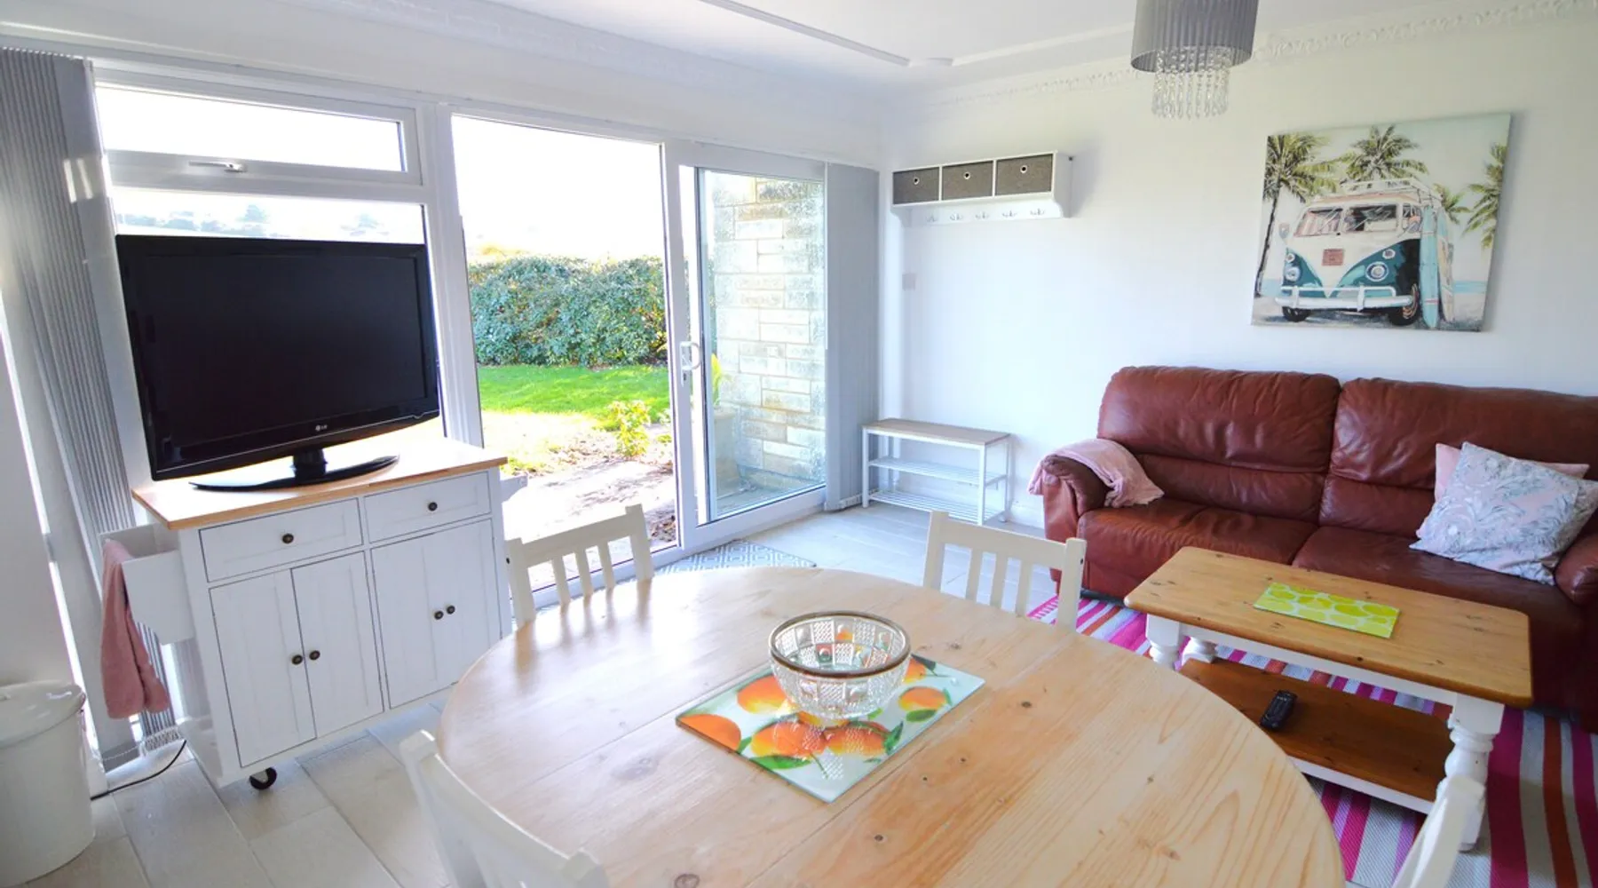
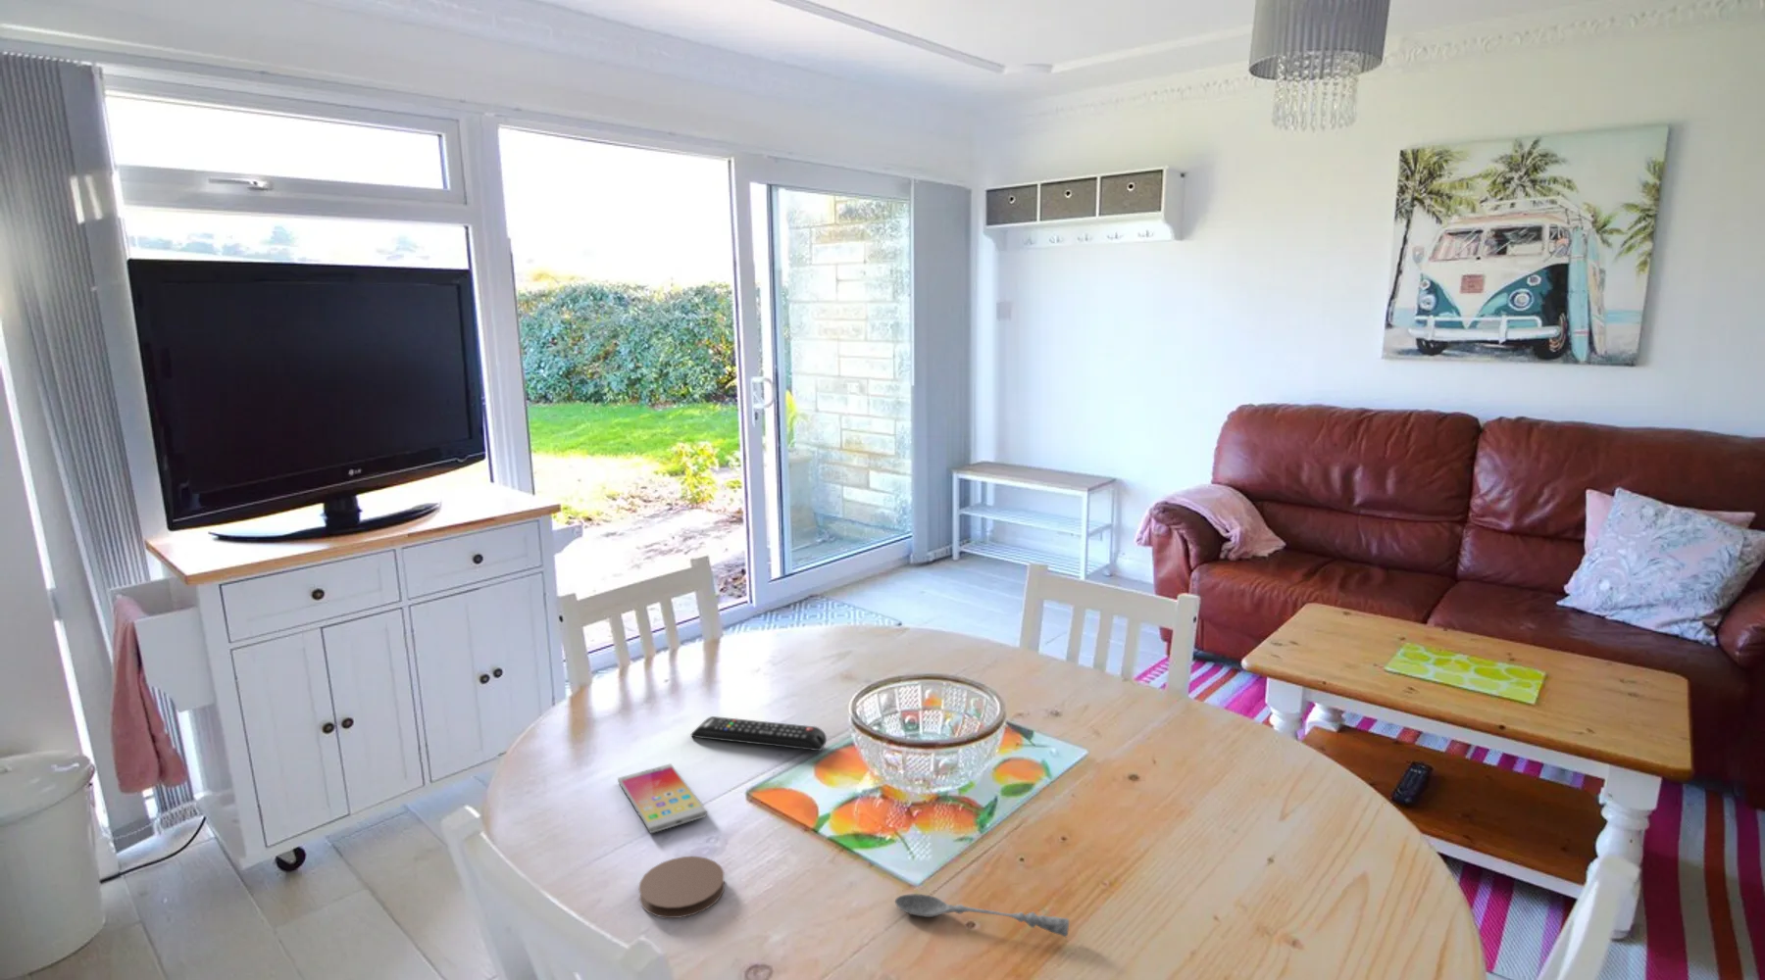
+ soupspoon [895,893,1070,938]
+ coaster [639,856,726,920]
+ smartphone [617,763,707,834]
+ remote control [691,716,828,752]
